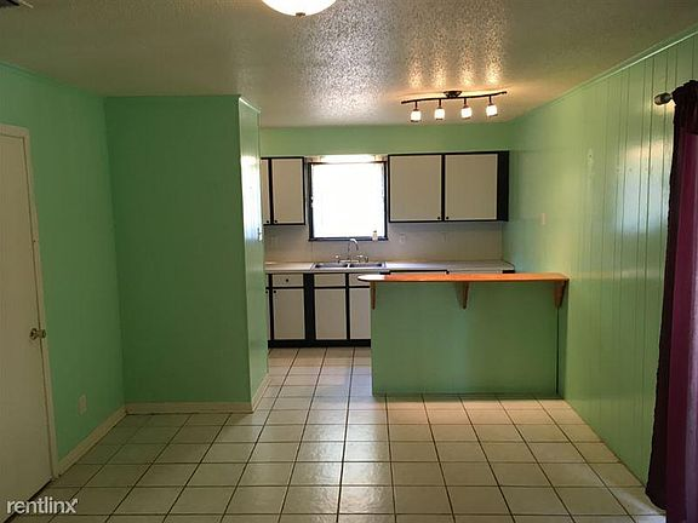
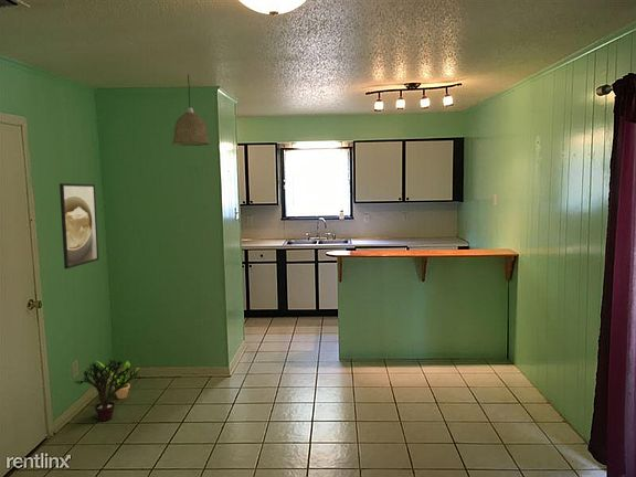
+ pendant lamp [171,74,211,147]
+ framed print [59,182,99,269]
+ potted plant [95,360,140,400]
+ potted plant [73,358,140,422]
